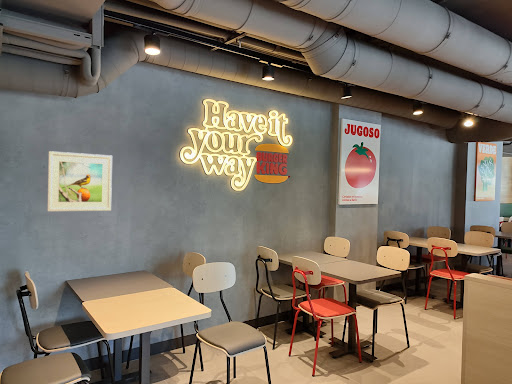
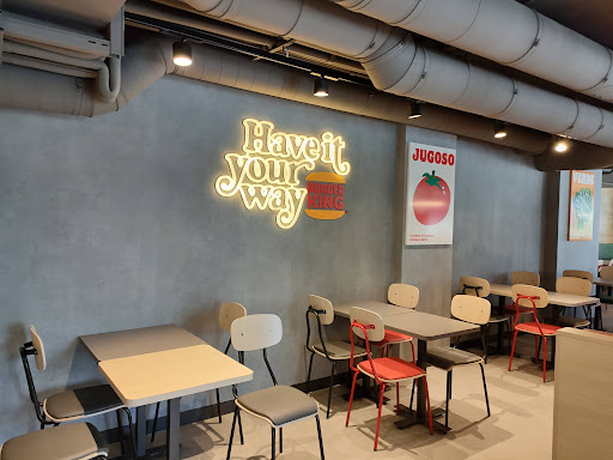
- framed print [46,150,113,212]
